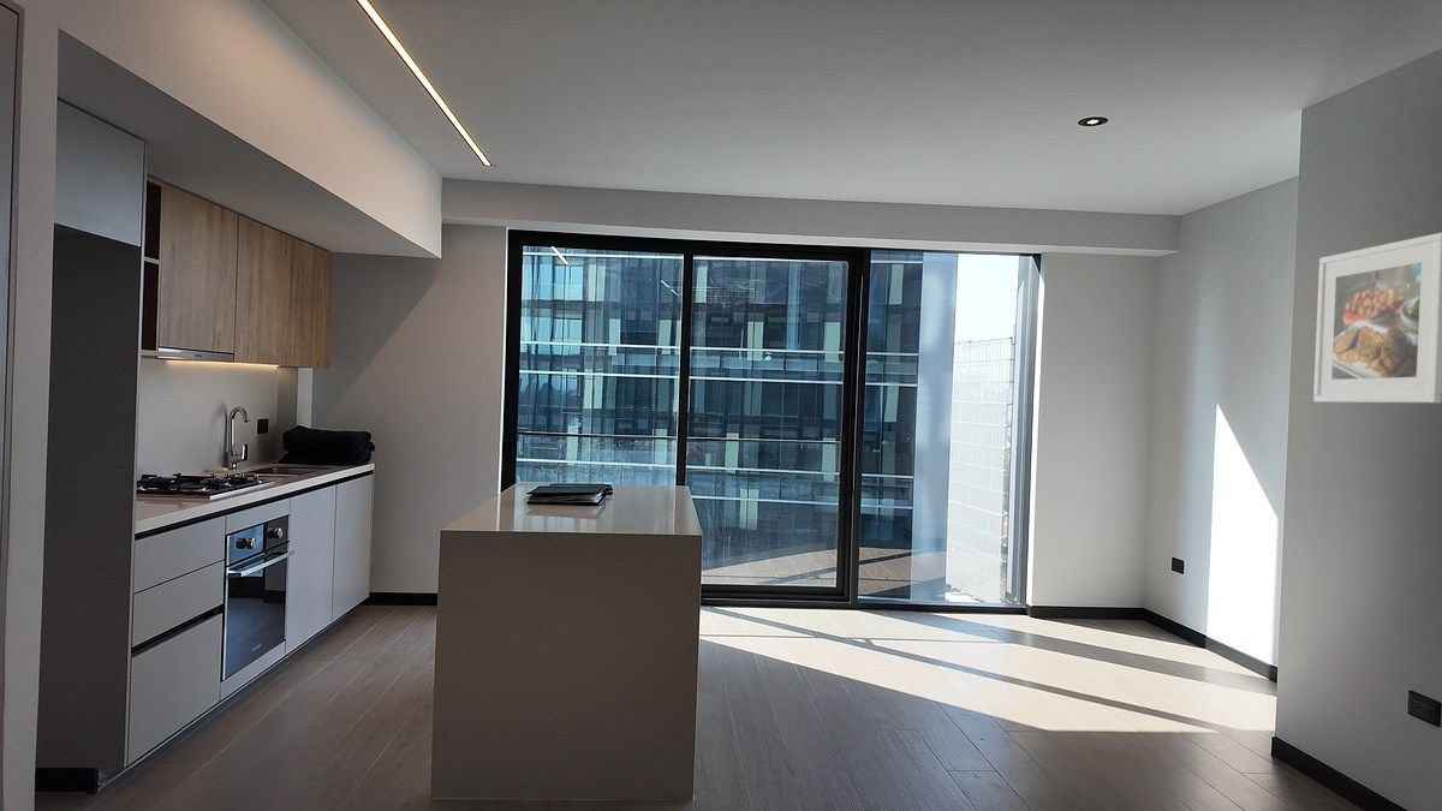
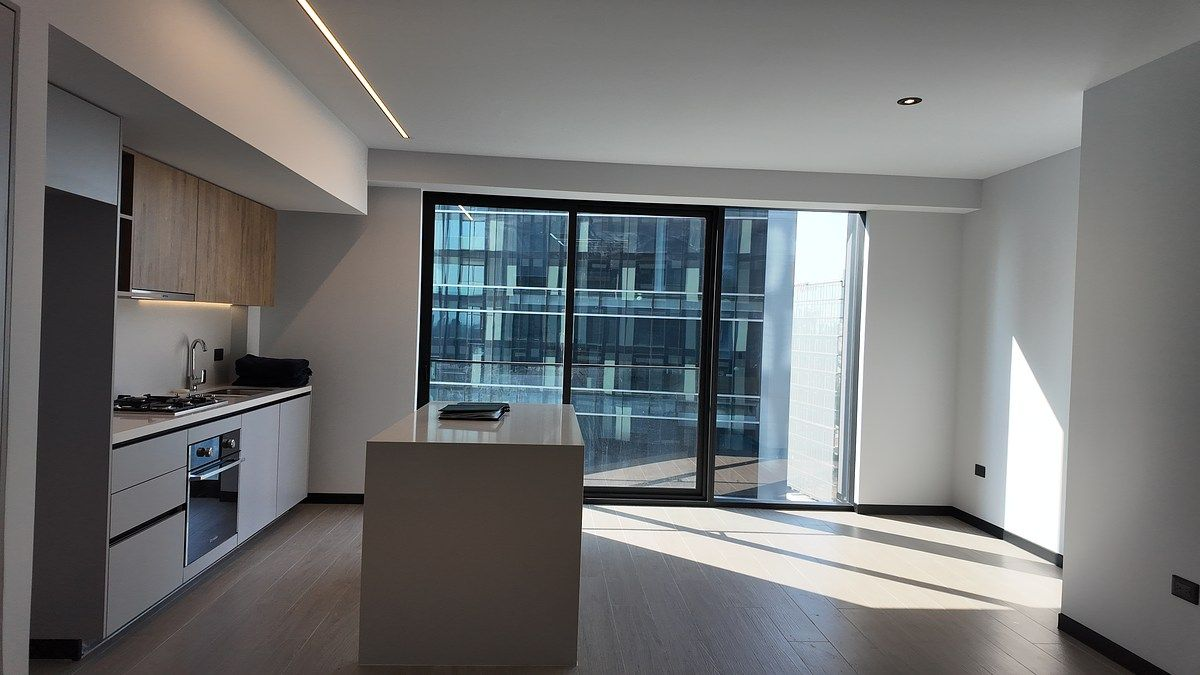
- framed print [1312,232,1442,404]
